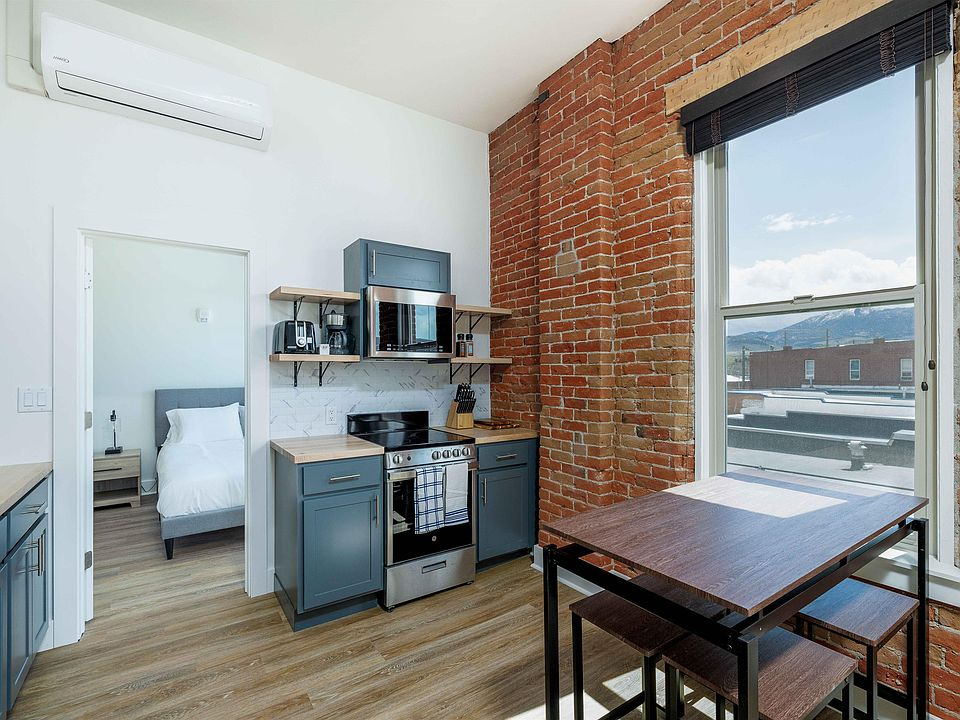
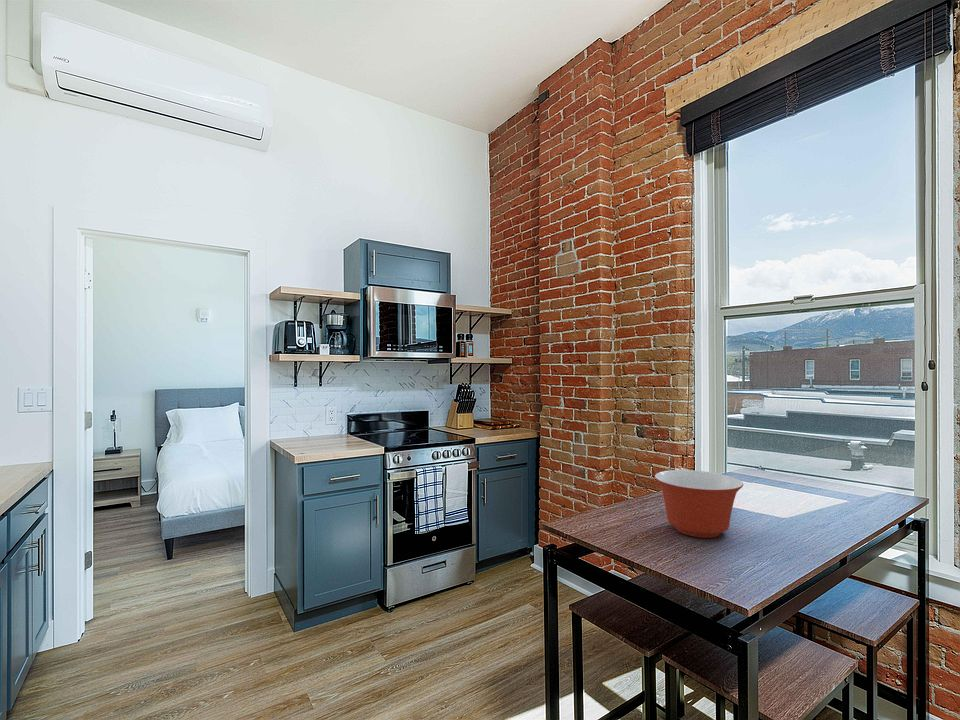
+ mixing bowl [653,469,744,539]
